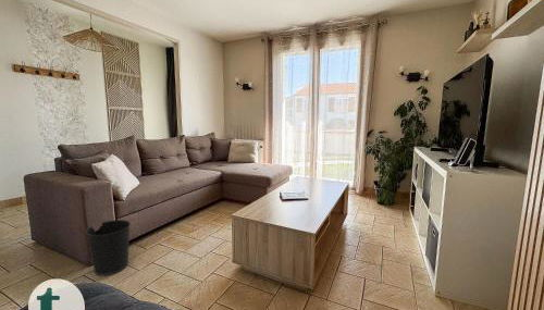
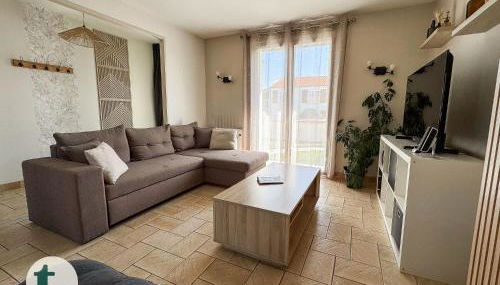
- wastebasket [85,219,132,277]
